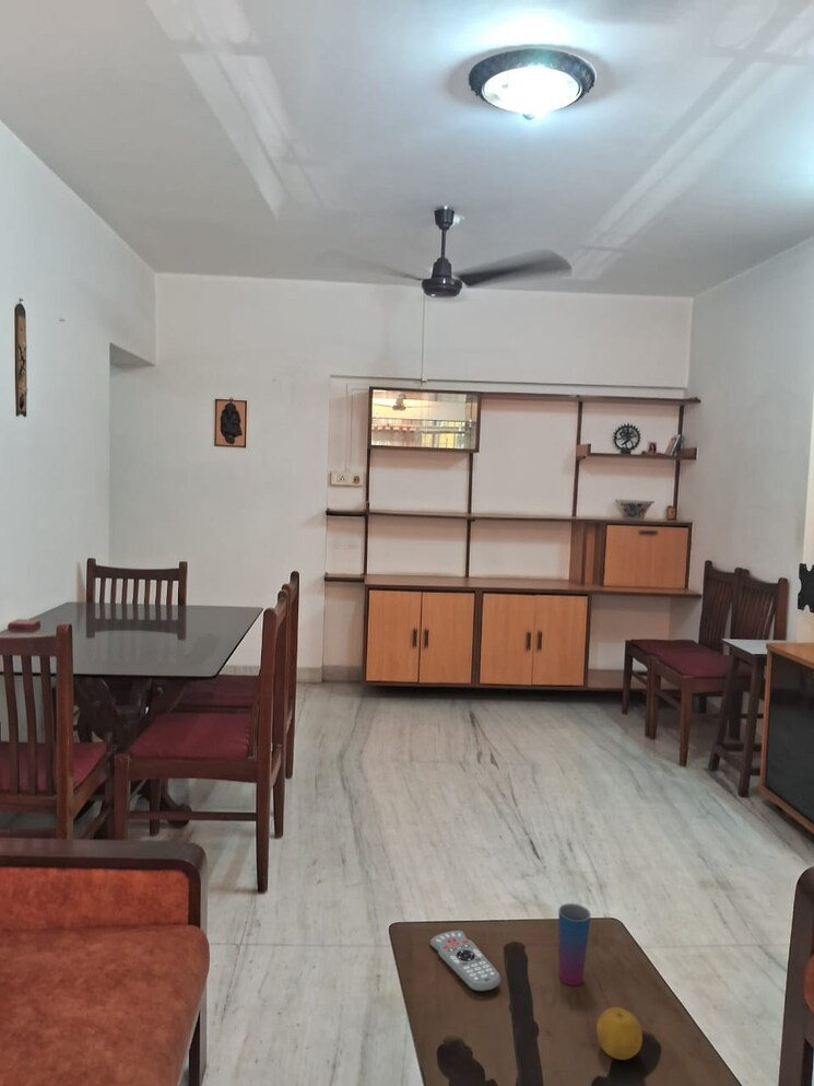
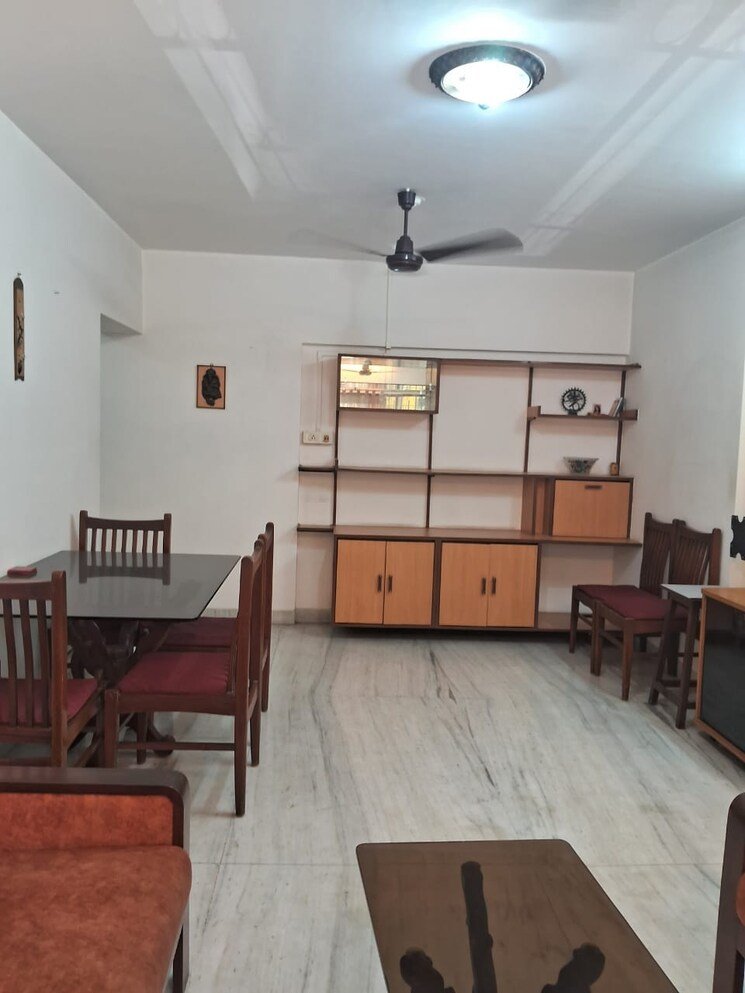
- remote control [429,930,502,993]
- fruit [595,1006,644,1061]
- cup [557,902,592,986]
